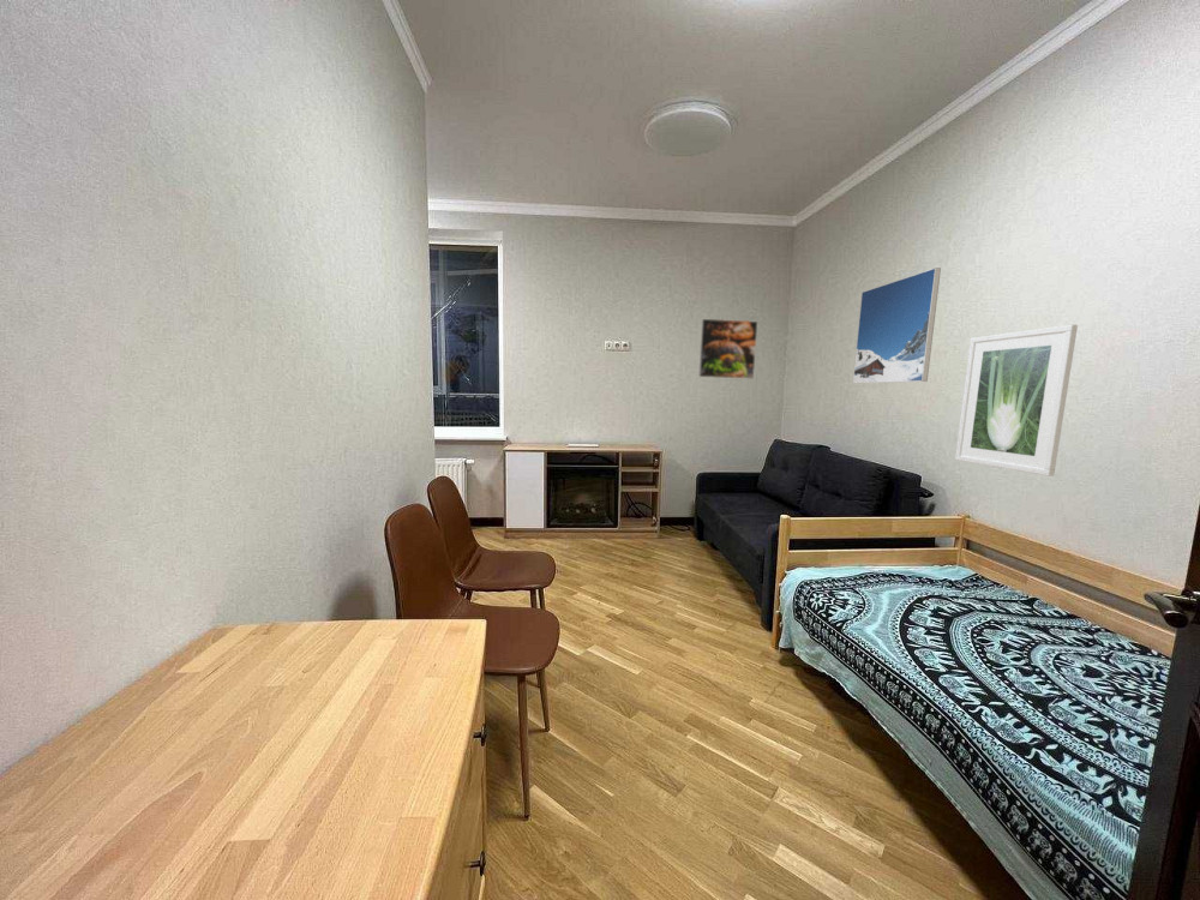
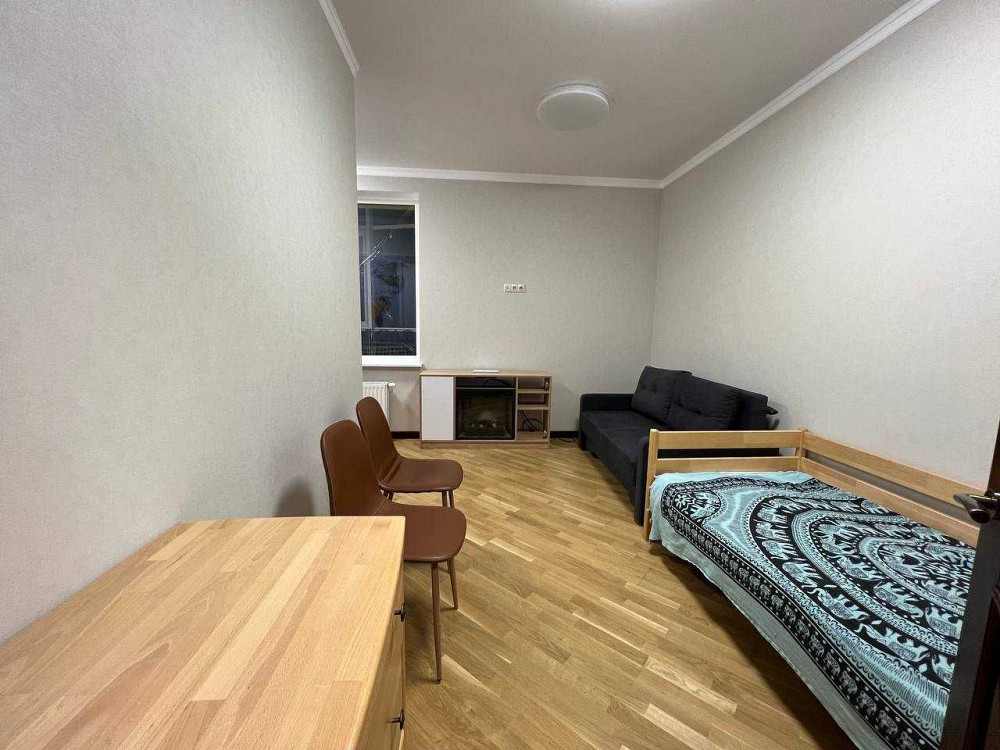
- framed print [852,266,942,384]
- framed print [697,318,758,380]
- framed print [954,324,1079,478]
